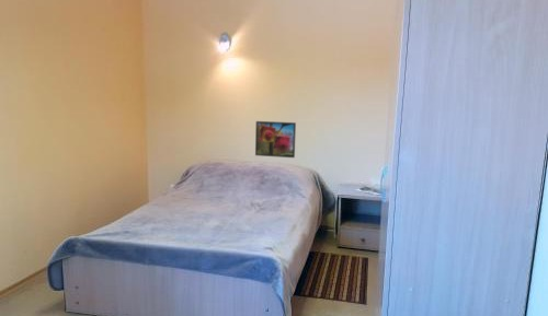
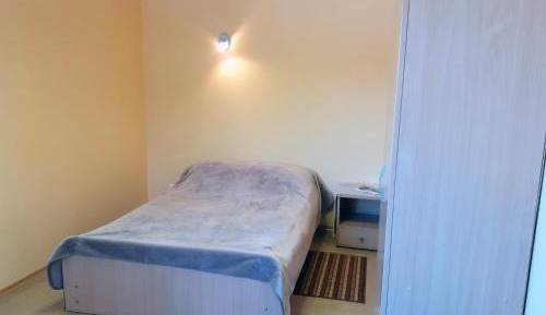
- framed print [254,120,297,159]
